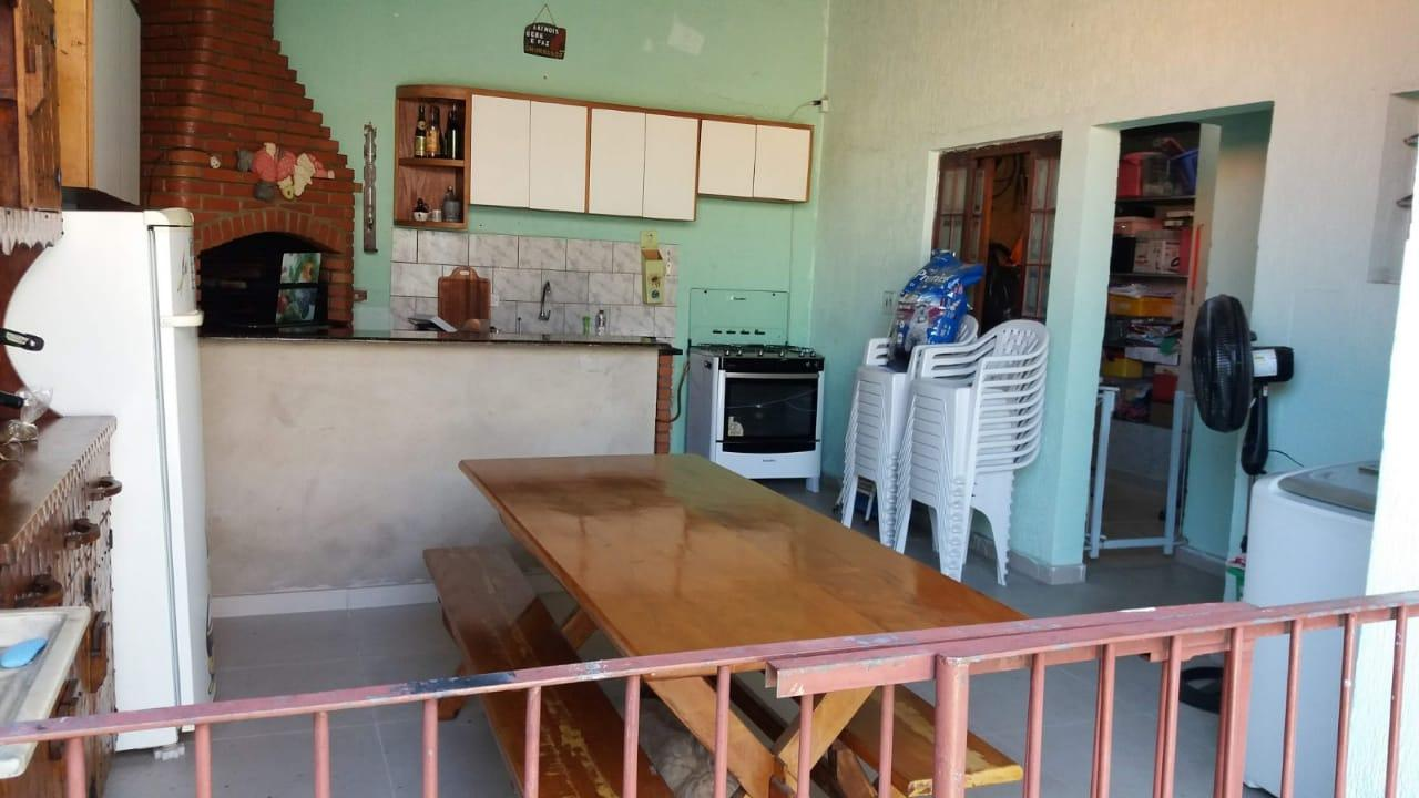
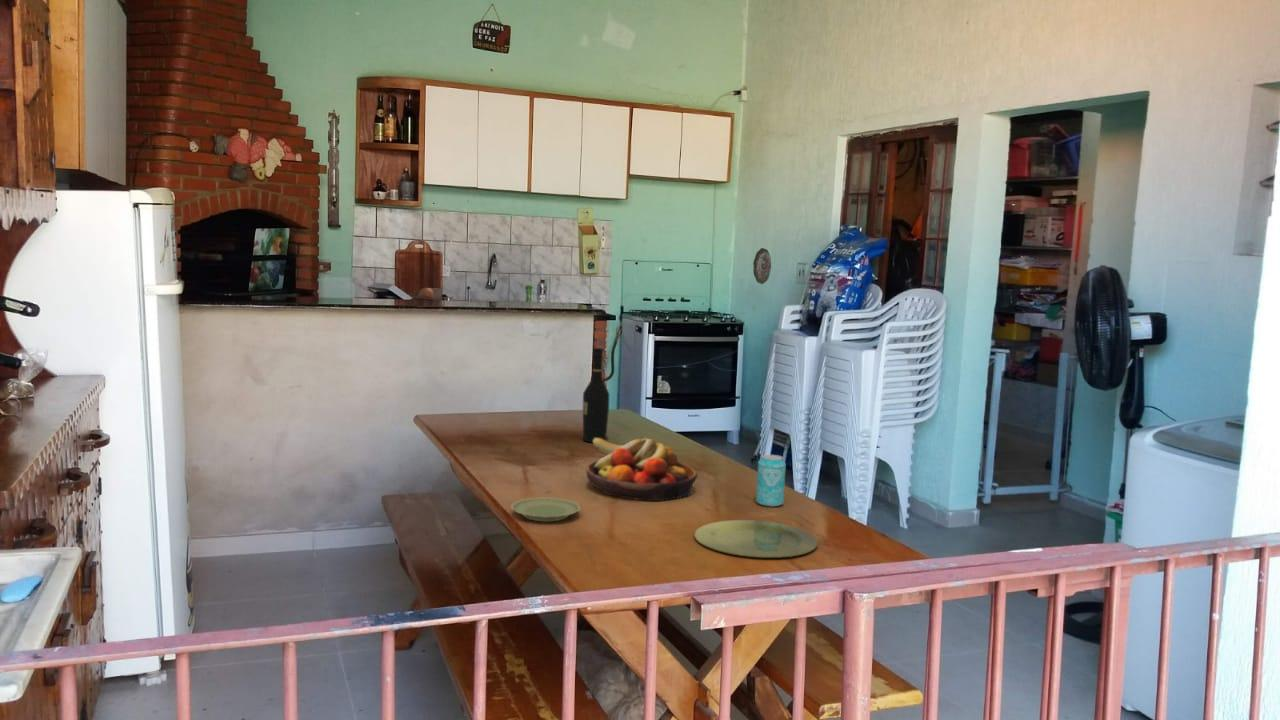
+ fruit bowl [585,437,698,502]
+ decorative plate [752,247,772,285]
+ plate [693,519,819,559]
+ plate [510,497,581,522]
+ wine bottle [582,347,610,444]
+ beverage can [755,454,787,508]
